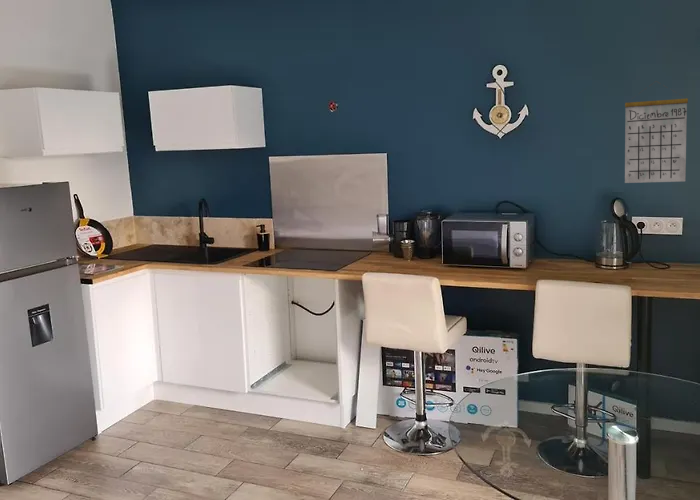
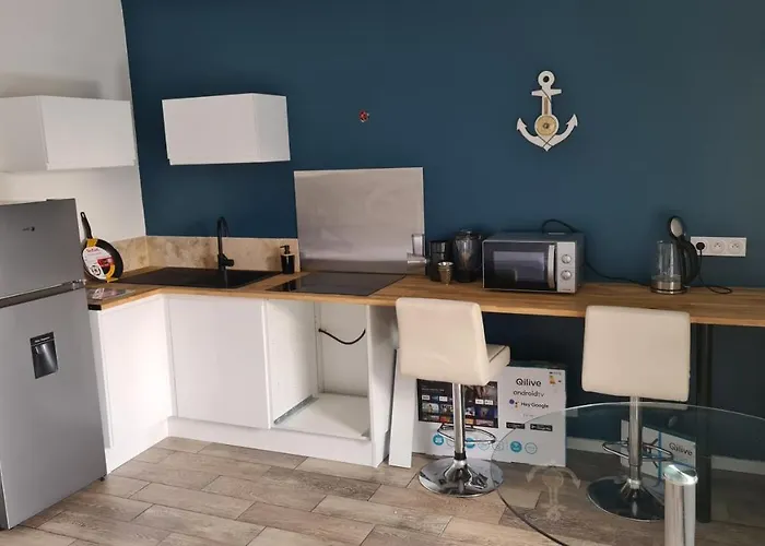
- calendar [624,80,689,184]
